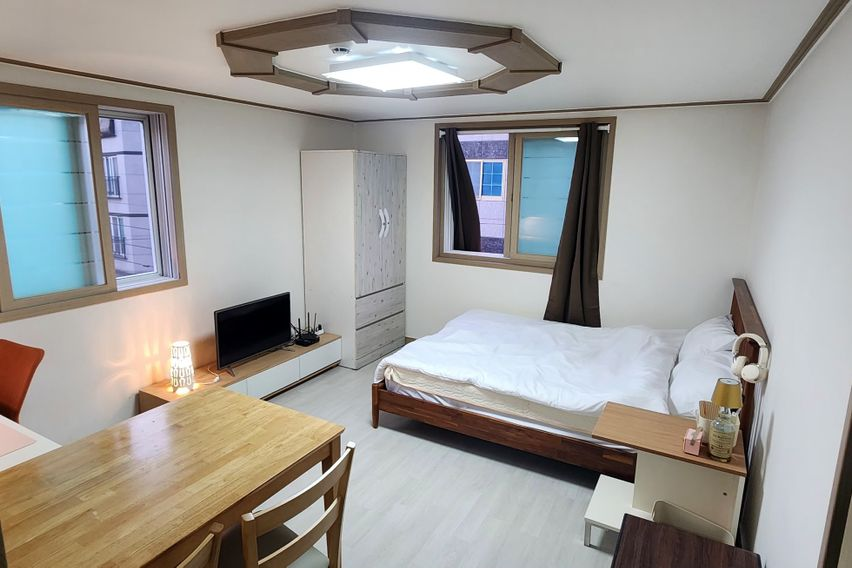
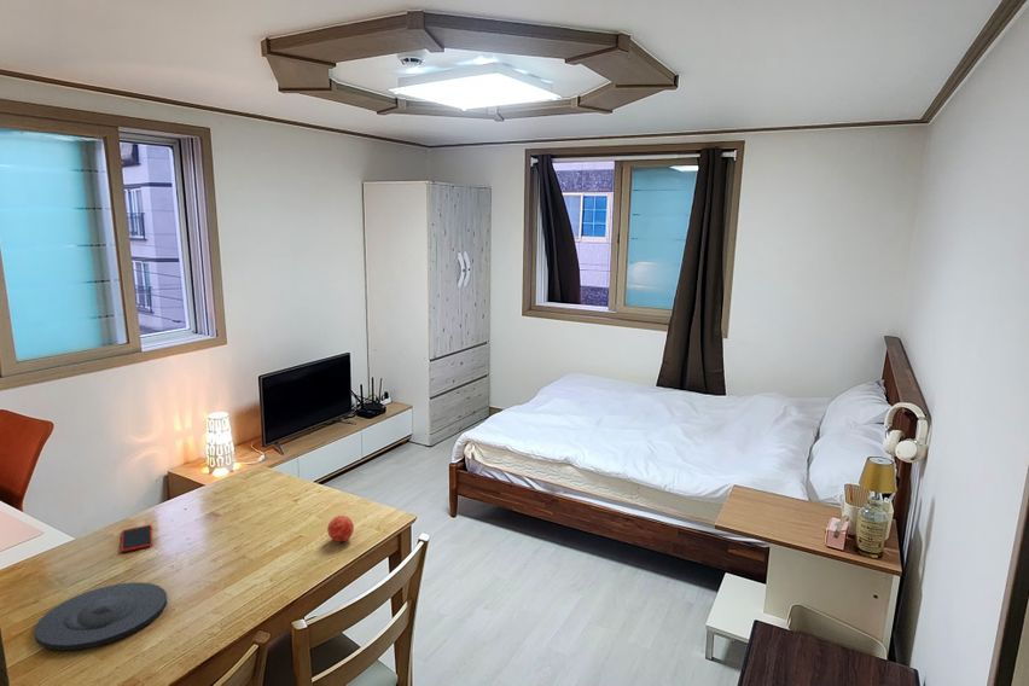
+ smartphone [120,523,153,553]
+ plate [34,581,168,651]
+ apple [326,514,355,542]
